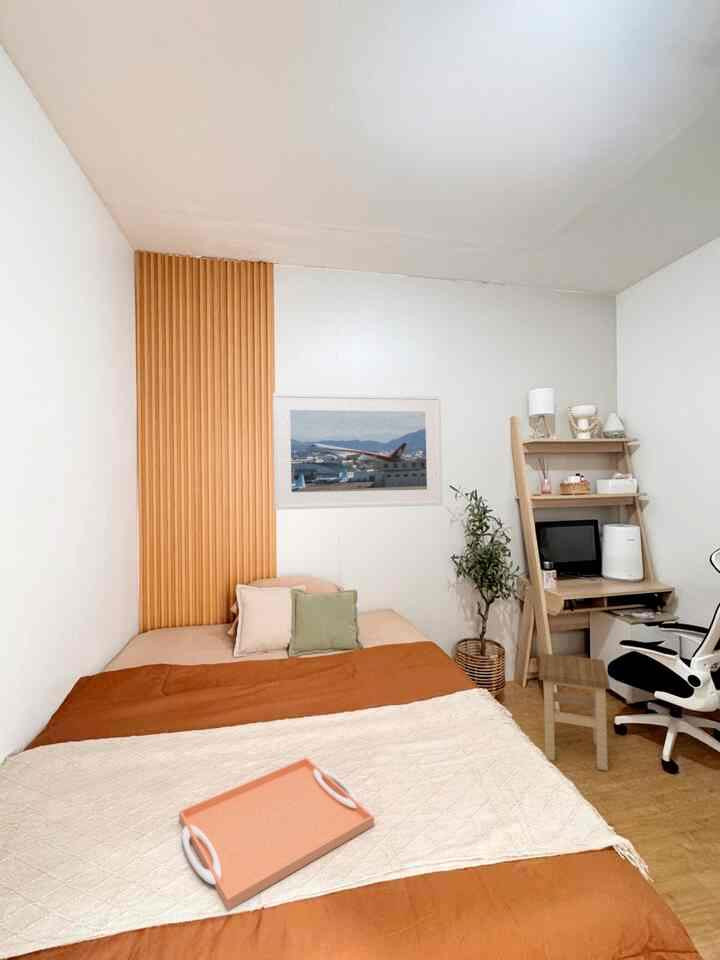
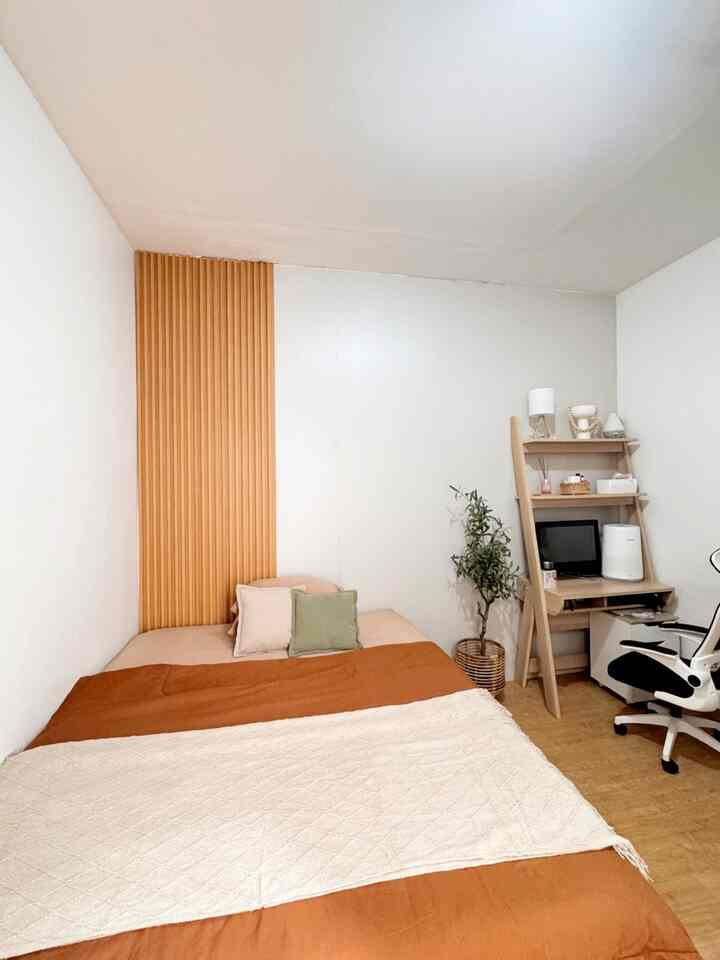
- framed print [272,392,444,511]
- serving tray [178,756,375,911]
- stool [538,652,611,772]
